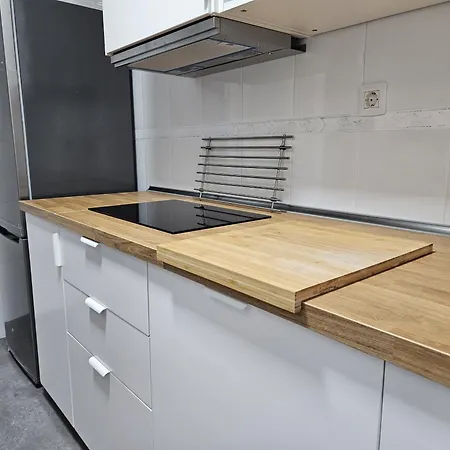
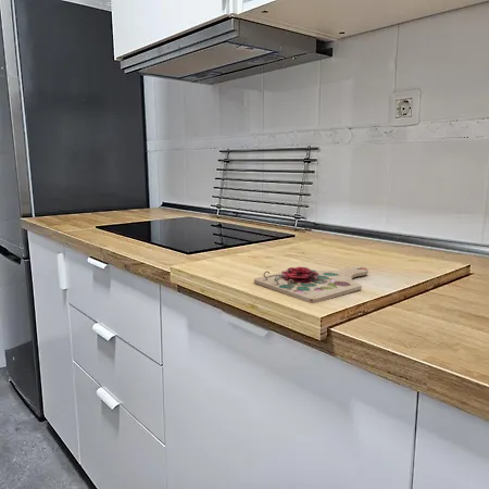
+ cutting board [253,266,369,304]
